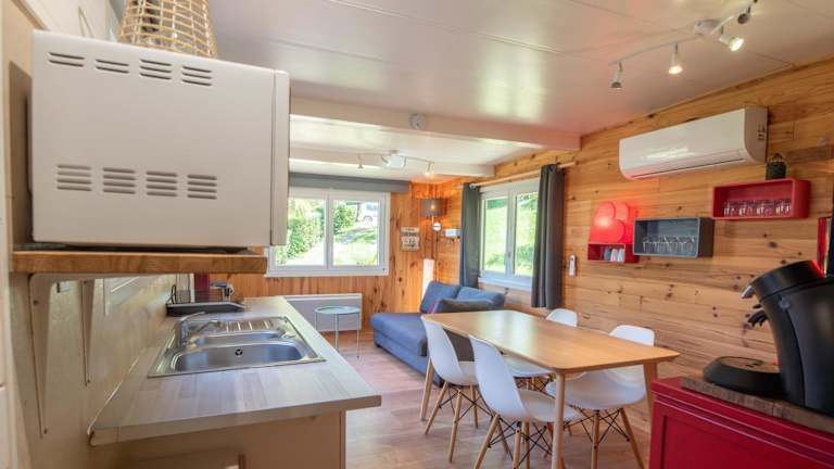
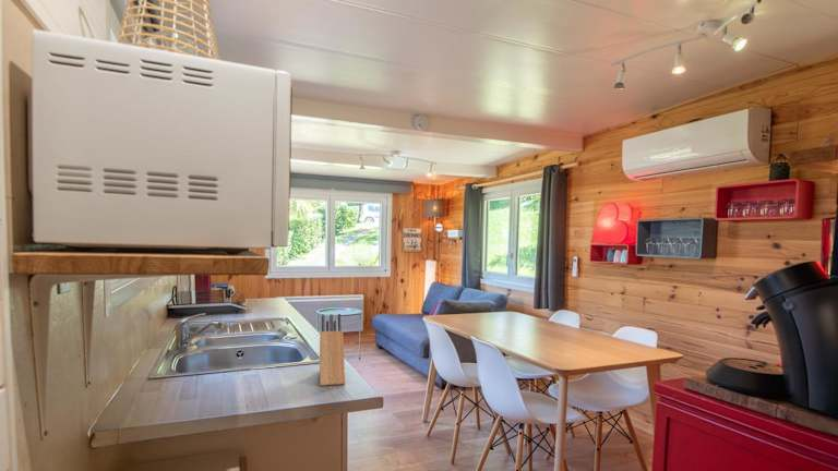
+ knife block [319,313,346,387]
